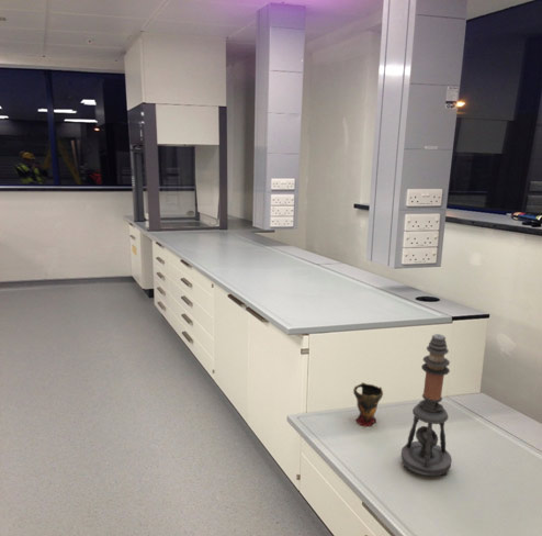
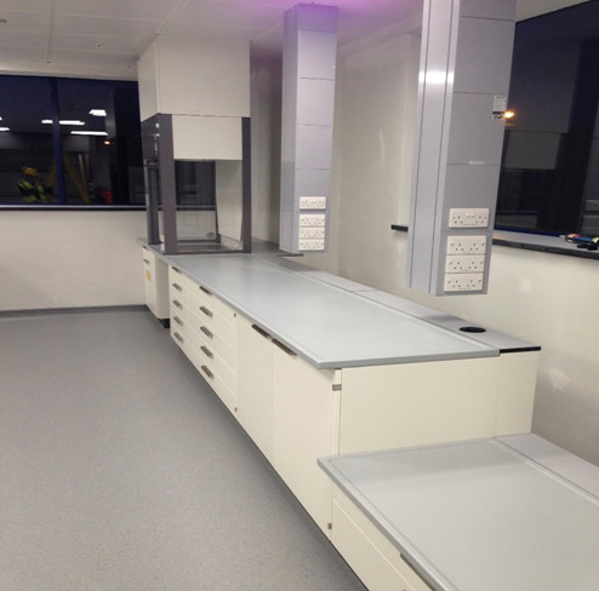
- microscope [400,333,453,477]
- cup [352,381,384,427]
